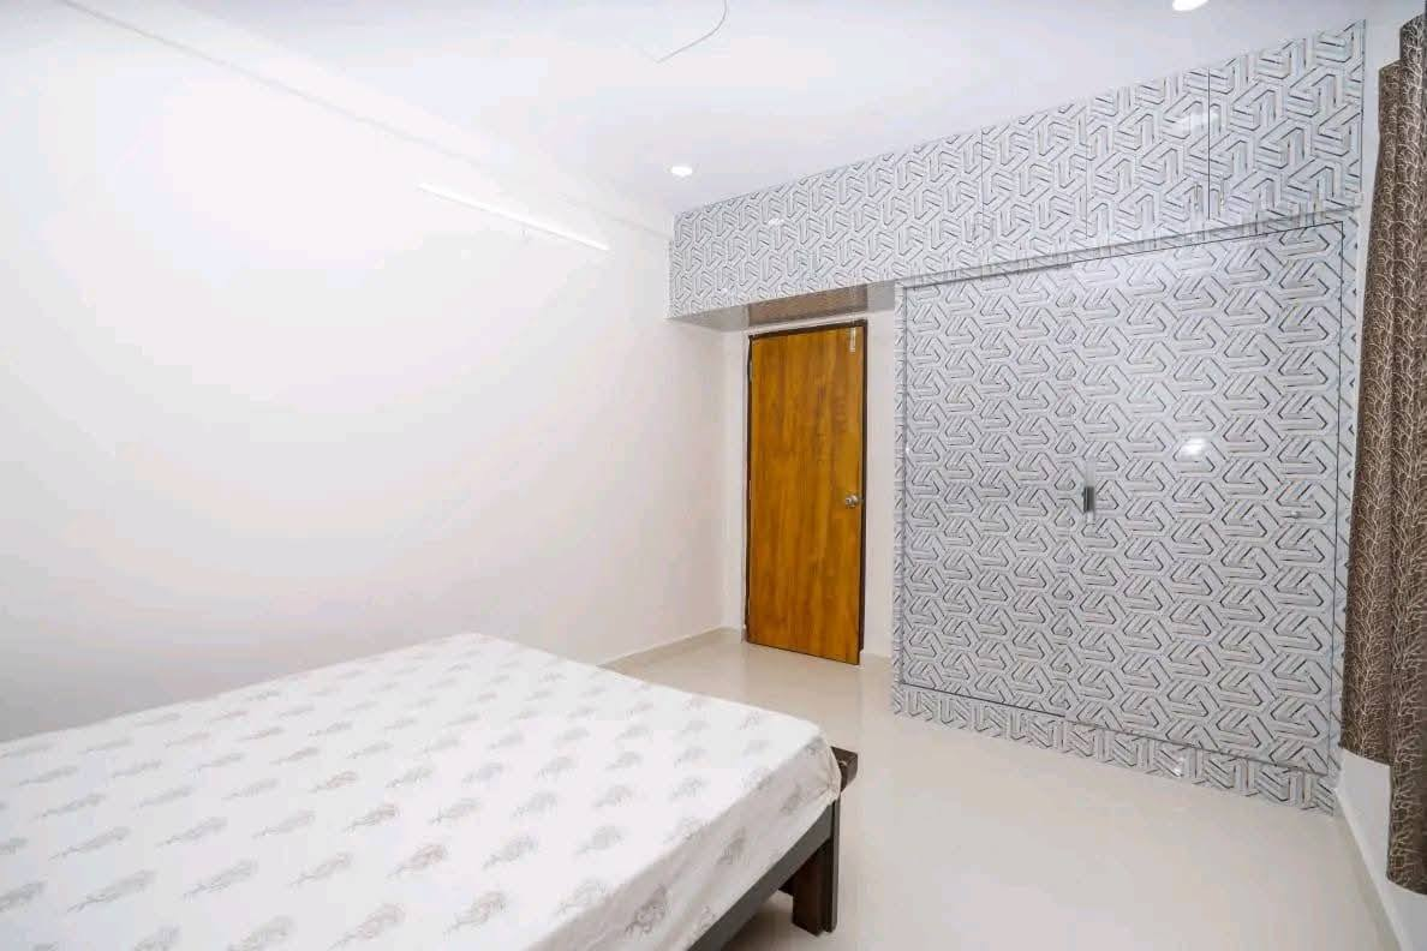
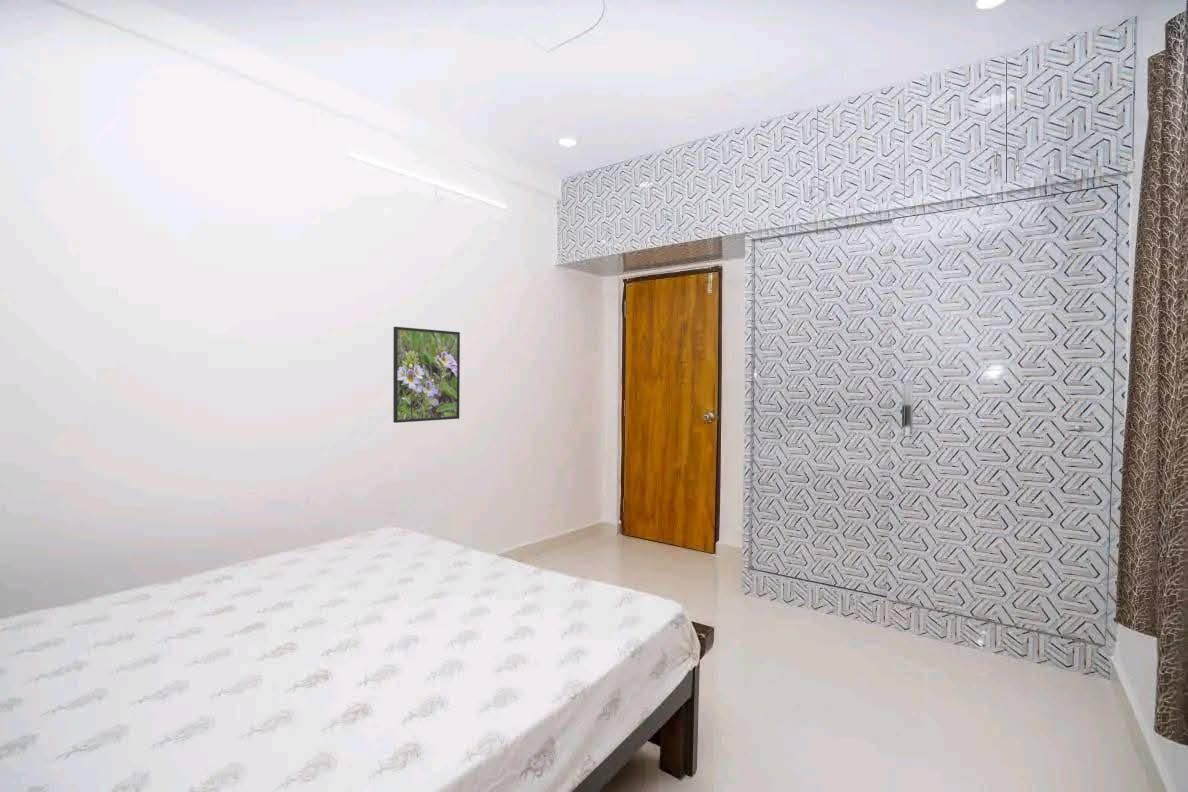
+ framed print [392,326,461,424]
